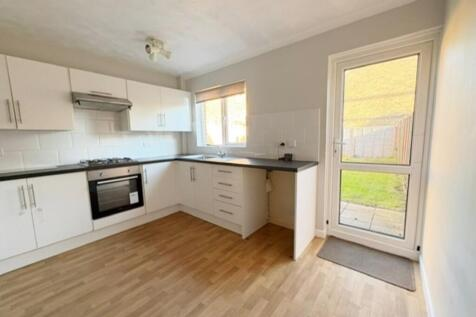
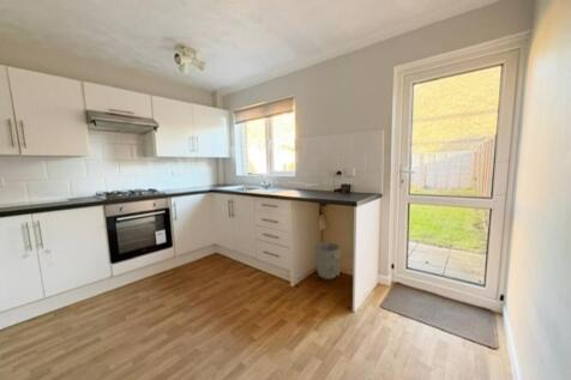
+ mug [313,241,342,281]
